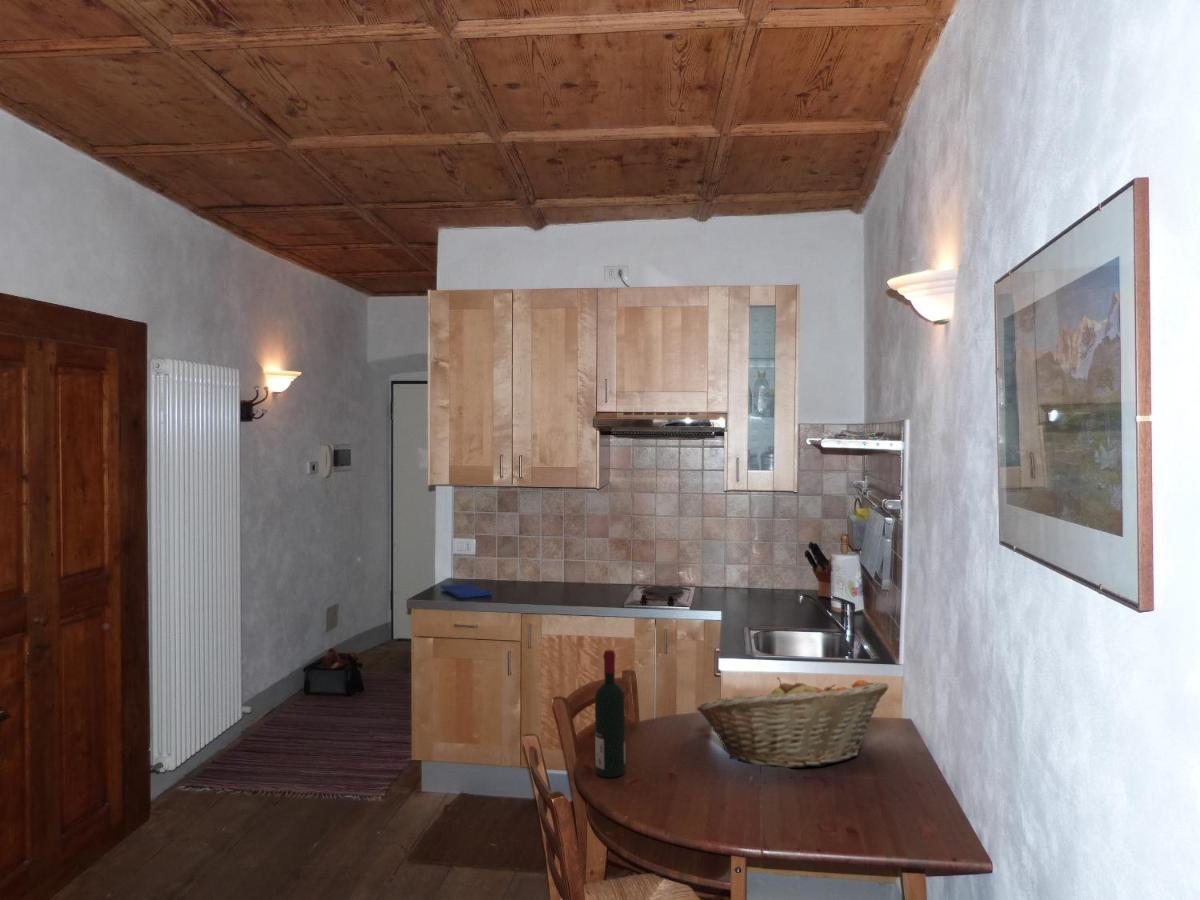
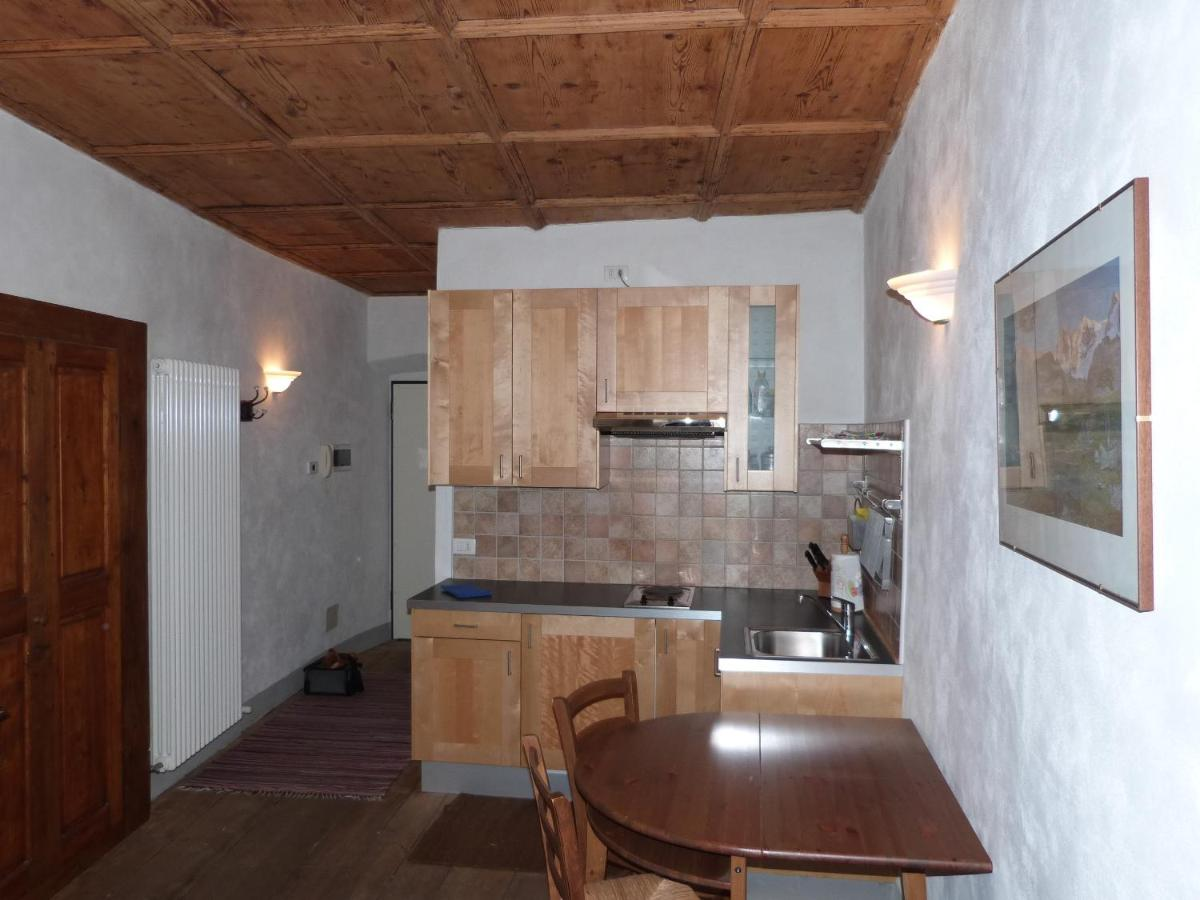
- fruit basket [696,676,890,769]
- alcohol [594,649,626,778]
